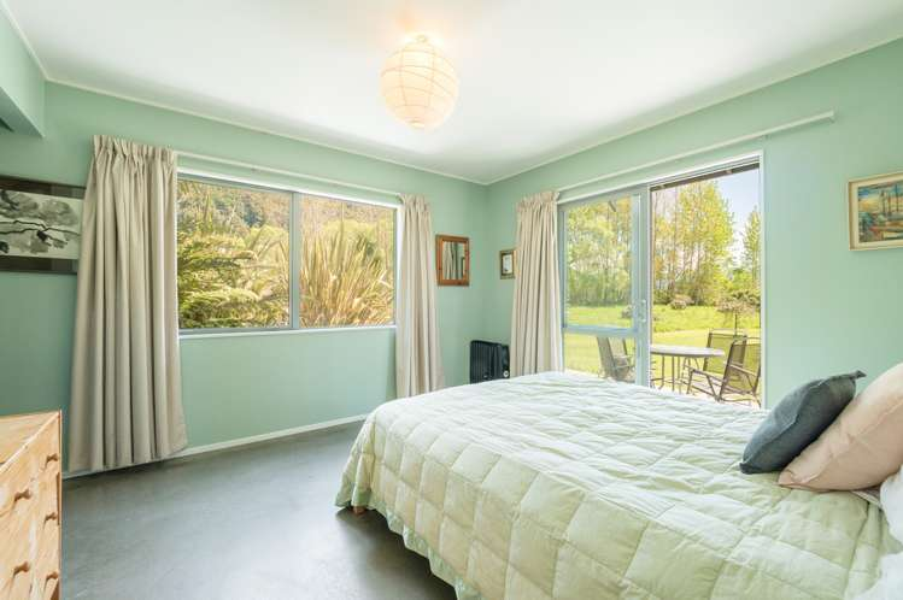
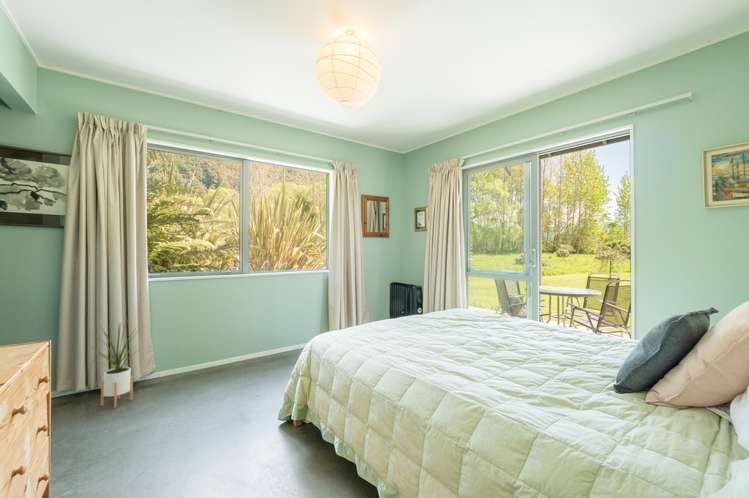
+ house plant [88,315,145,409]
